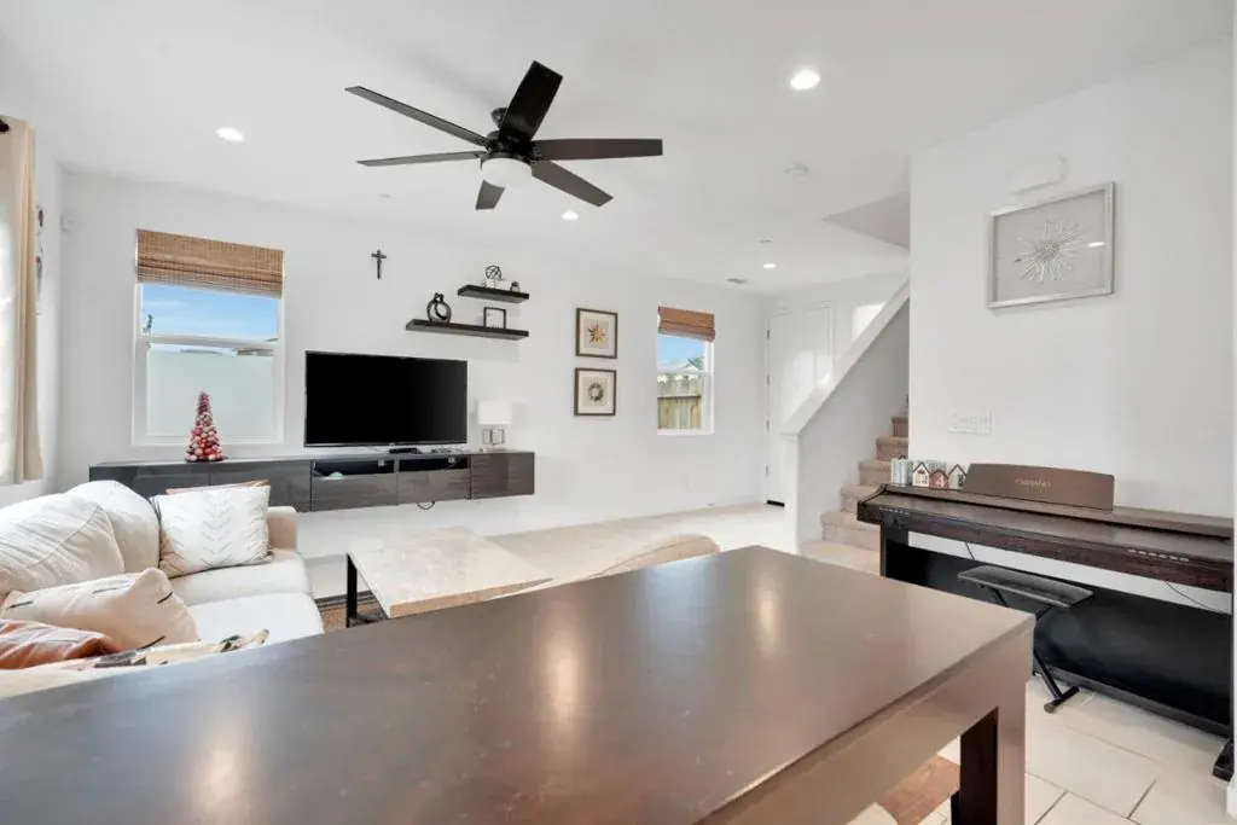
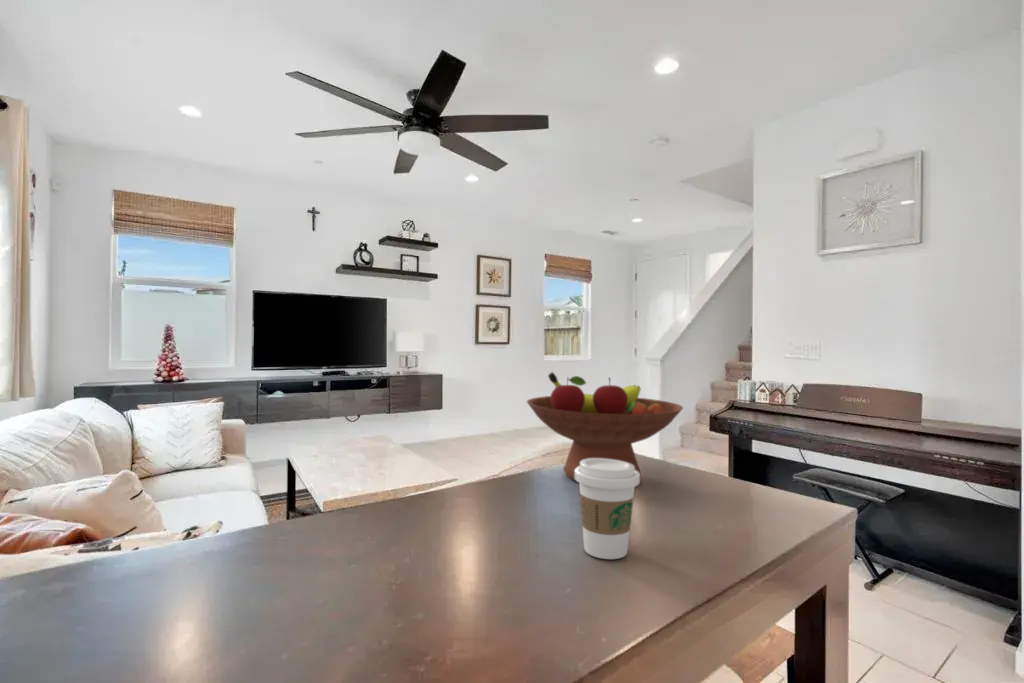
+ fruit bowl [526,371,684,481]
+ coffee cup [574,458,641,560]
